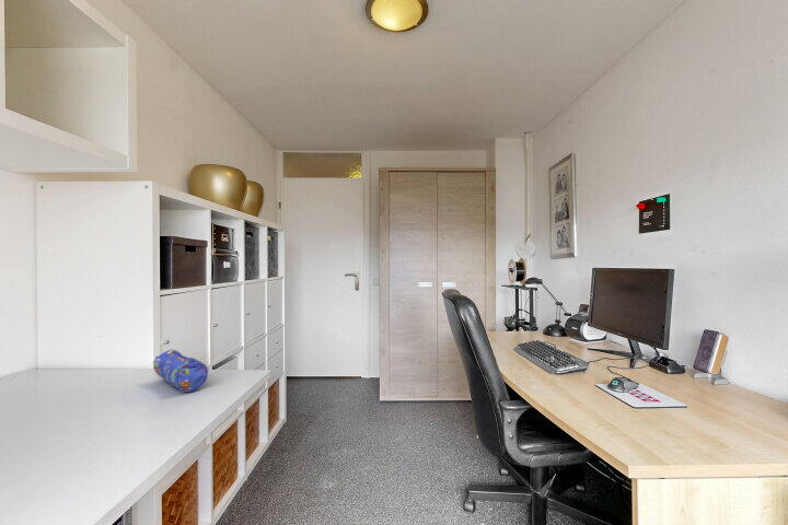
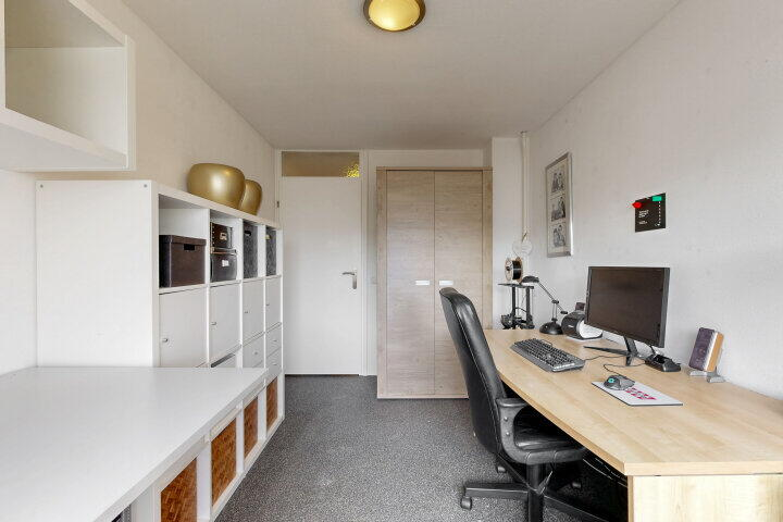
- pencil case [152,348,209,393]
